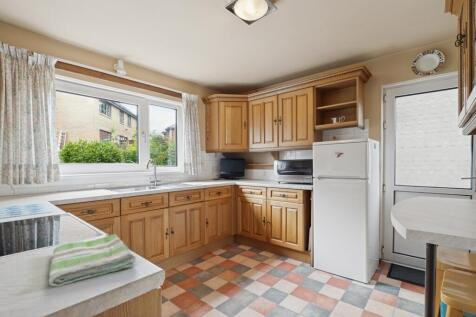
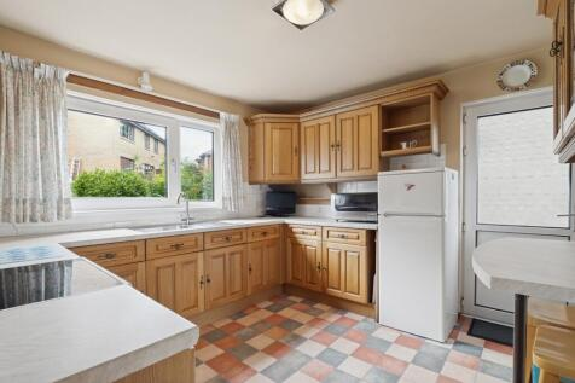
- dish towel [48,233,137,288]
